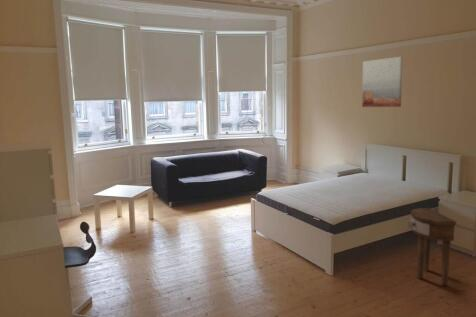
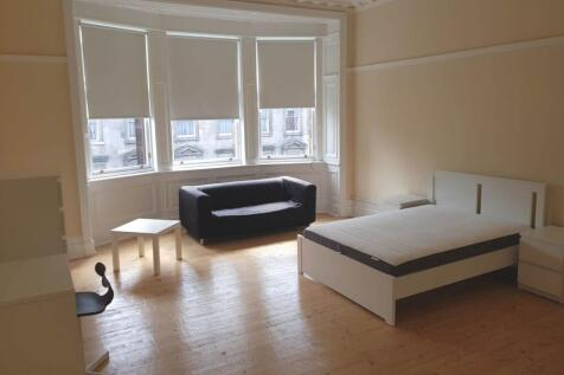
- wall art [361,56,403,108]
- side table [407,207,457,287]
